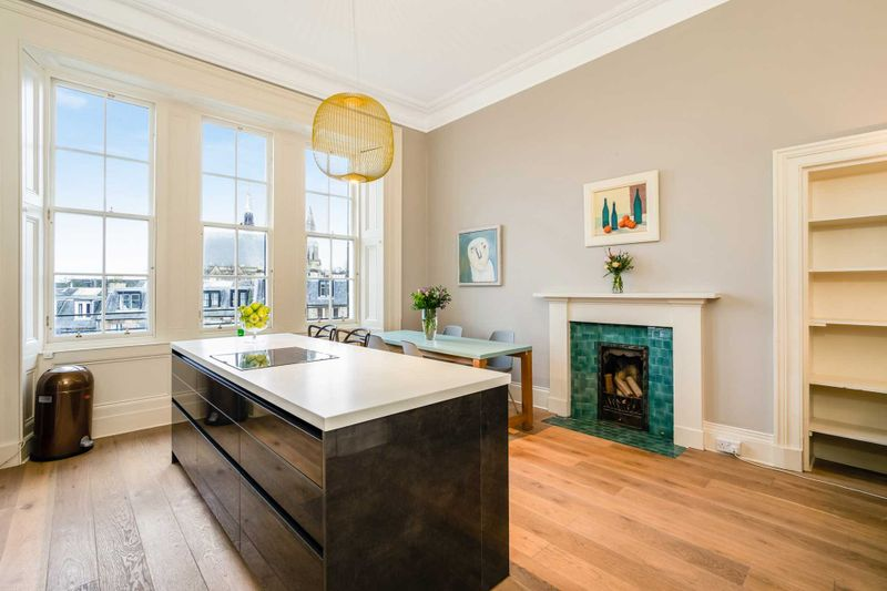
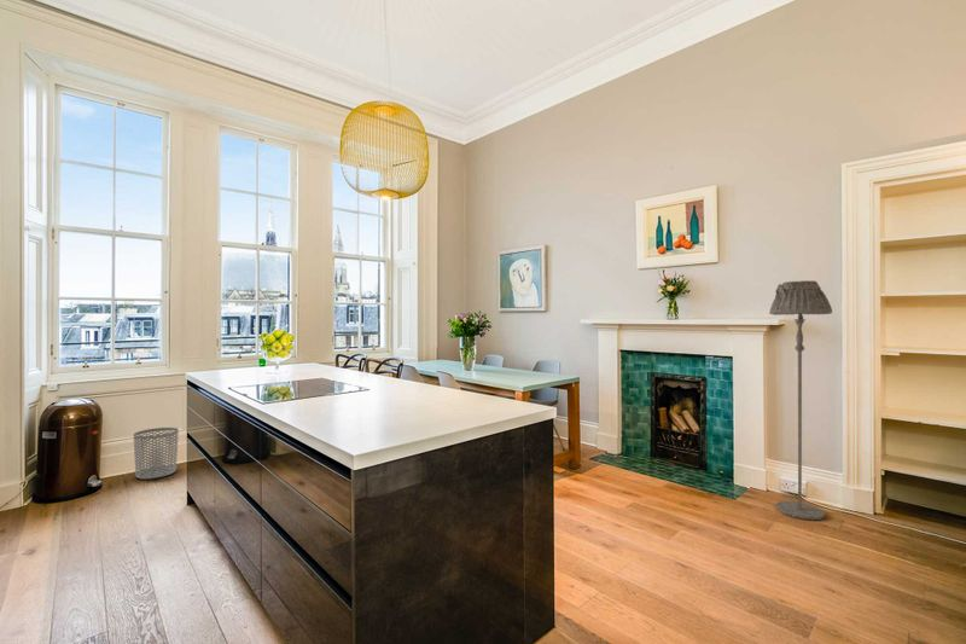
+ floor lamp [768,279,833,521]
+ waste bin [133,427,180,480]
